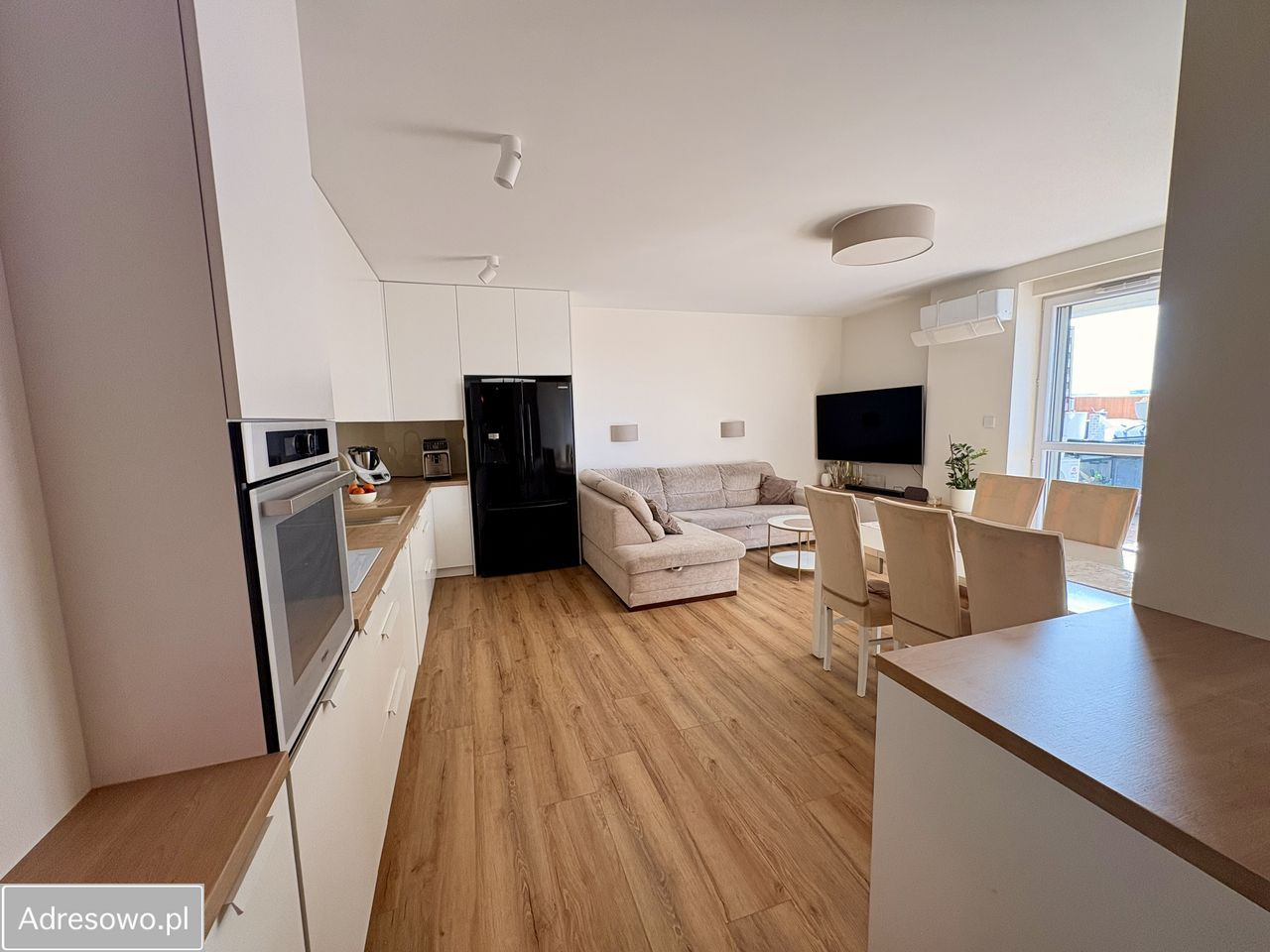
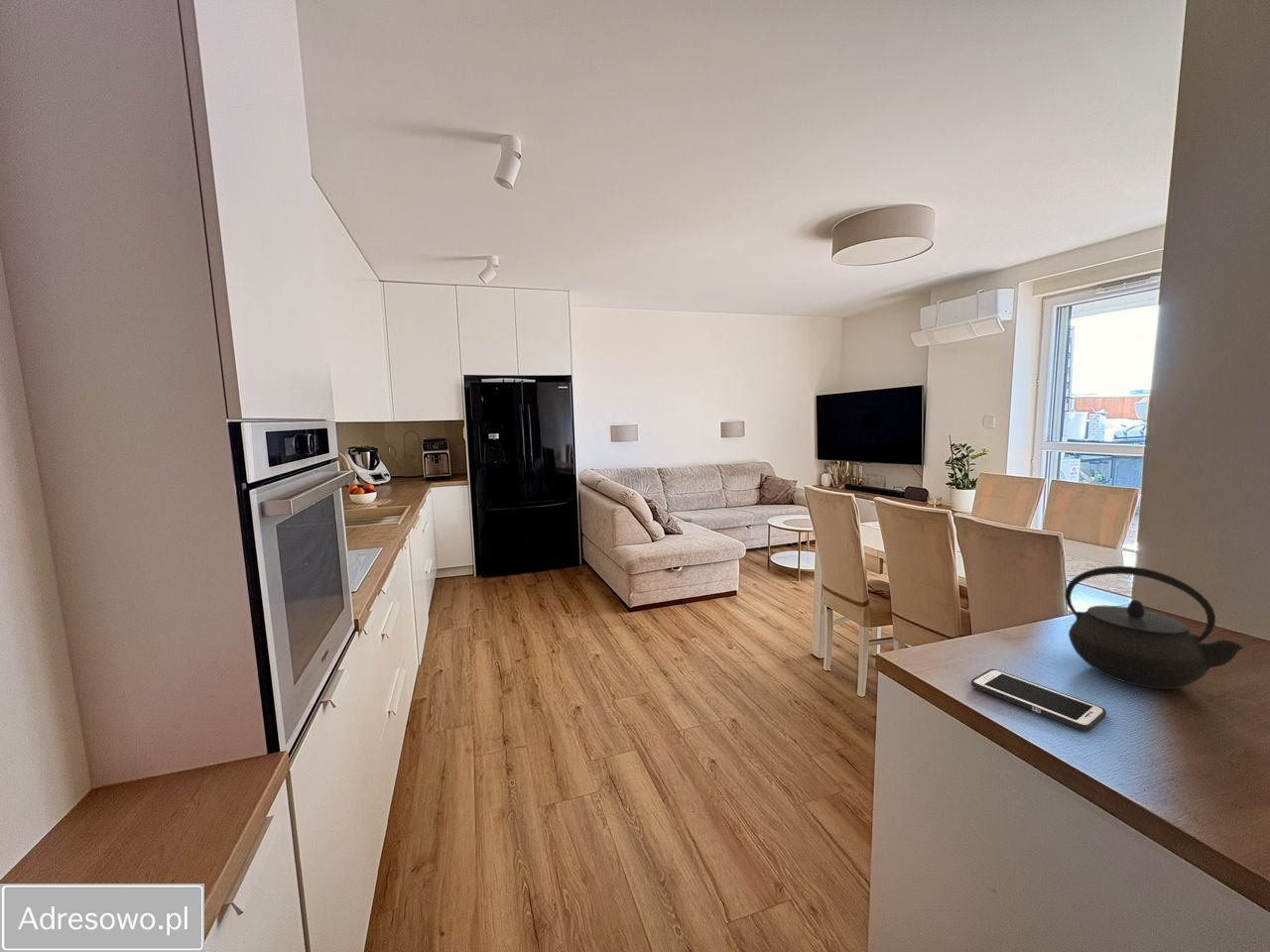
+ kettle [1064,565,1246,690]
+ cell phone [970,668,1107,732]
